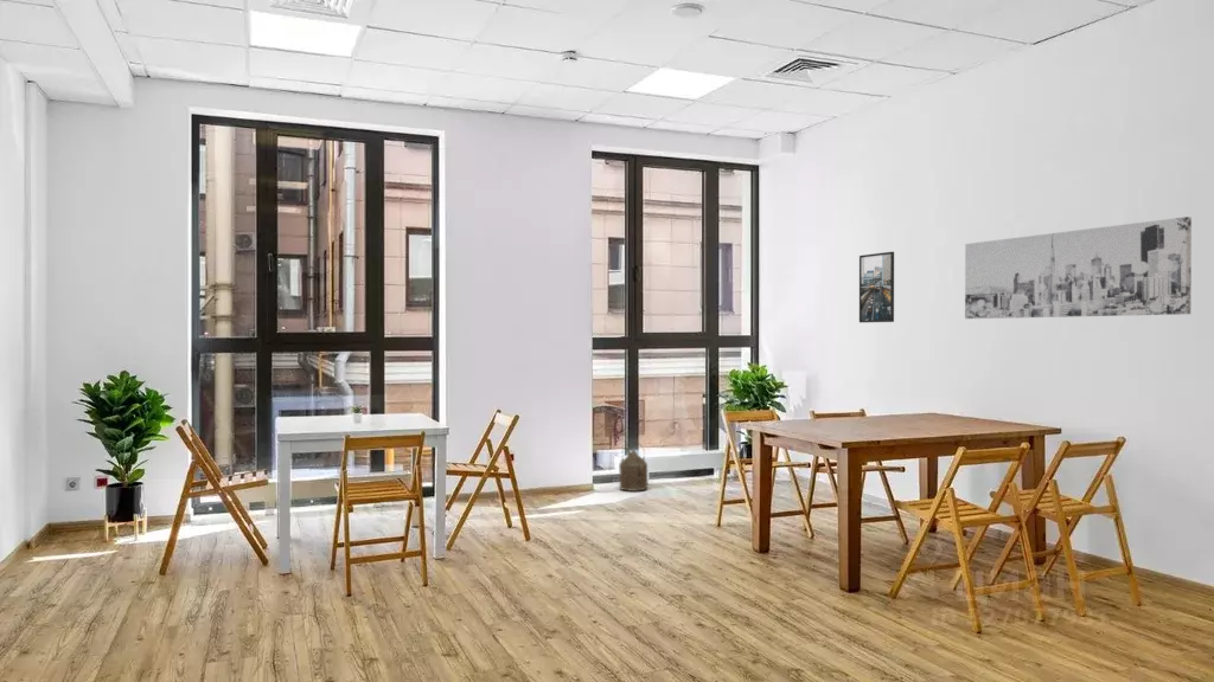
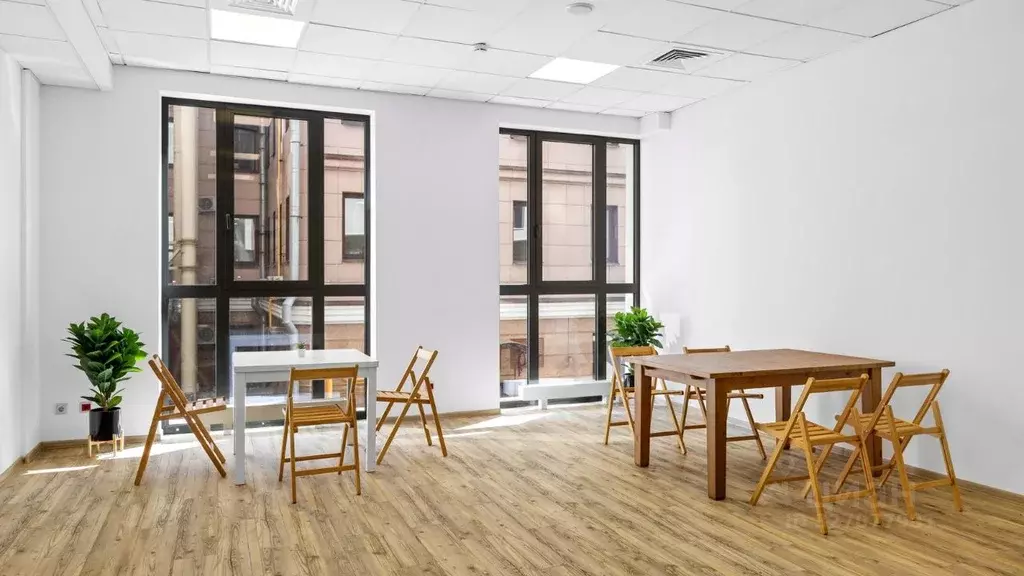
- wall art [964,215,1193,320]
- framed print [858,251,895,323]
- watering can [618,440,648,493]
